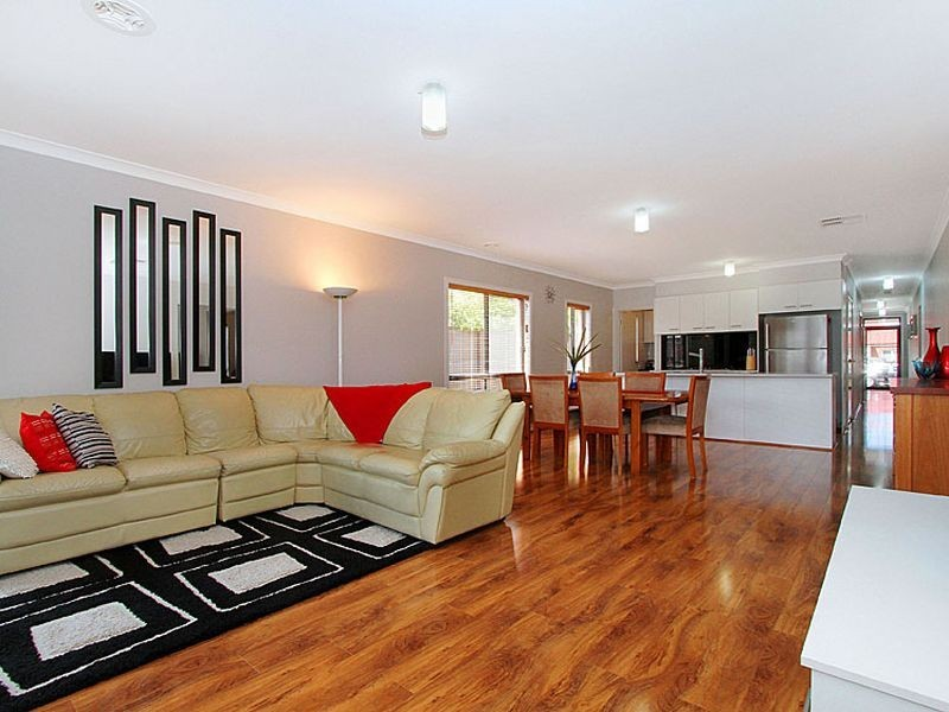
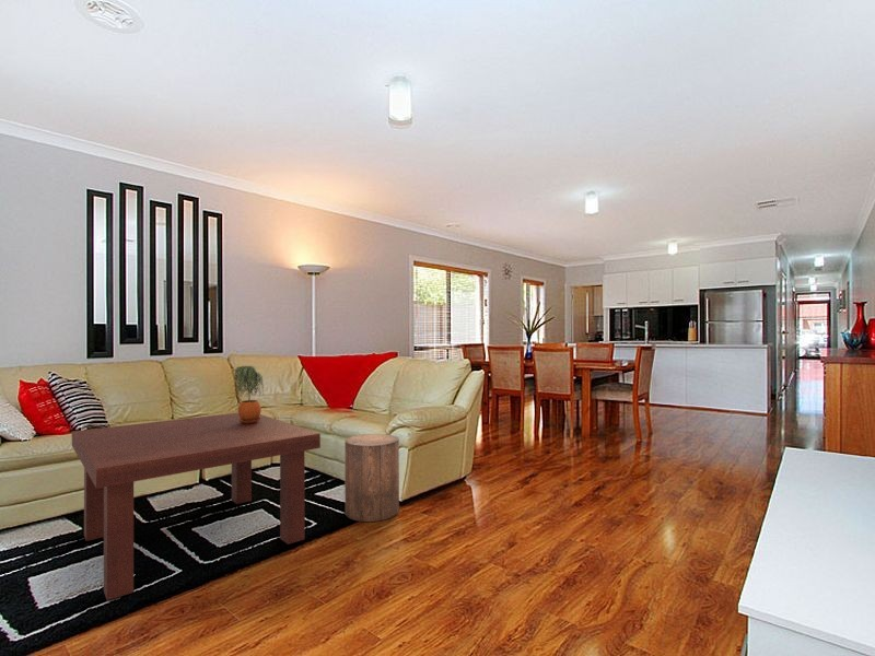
+ stool [343,433,400,523]
+ coffee table [71,411,322,601]
+ potted plant [233,365,265,423]
